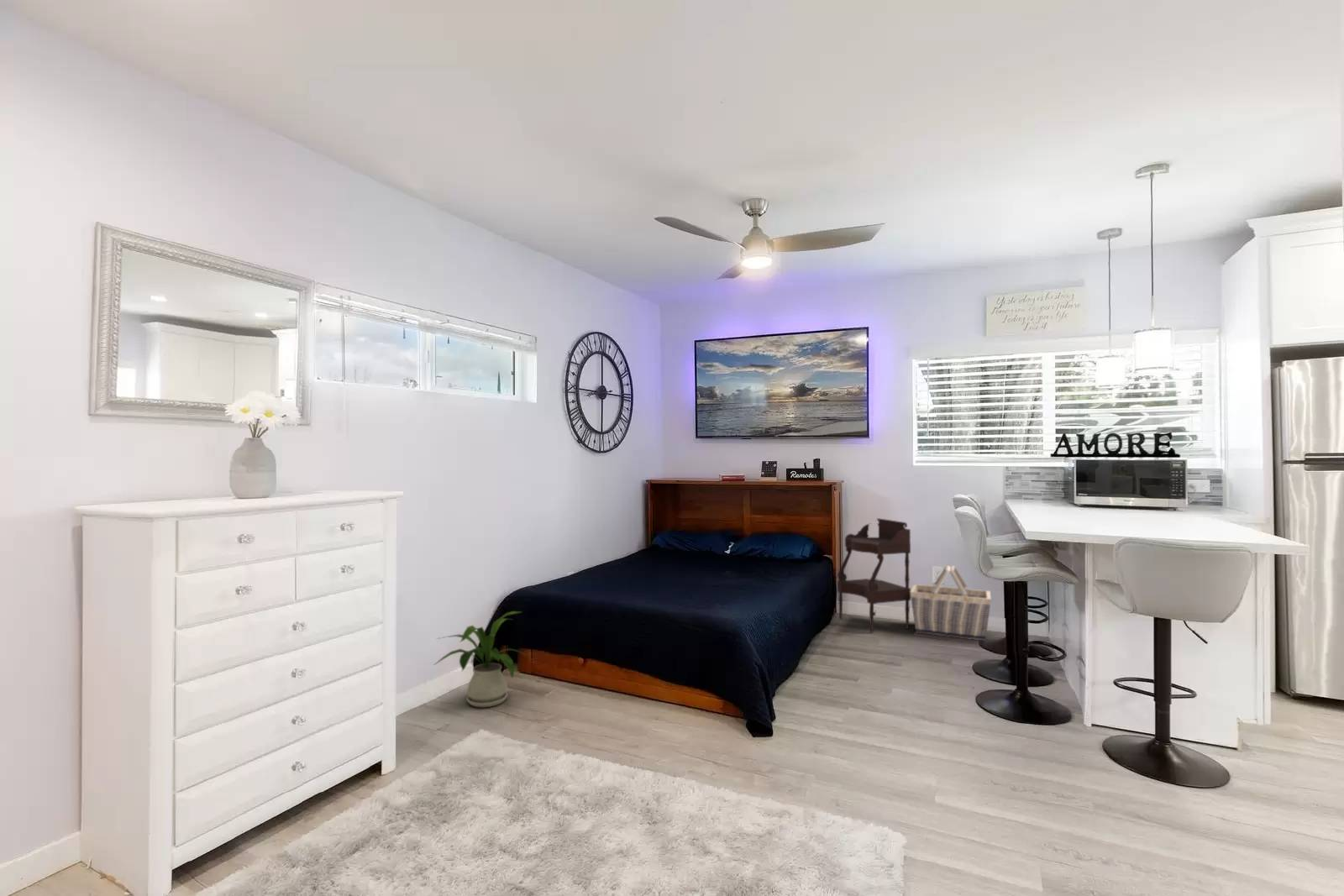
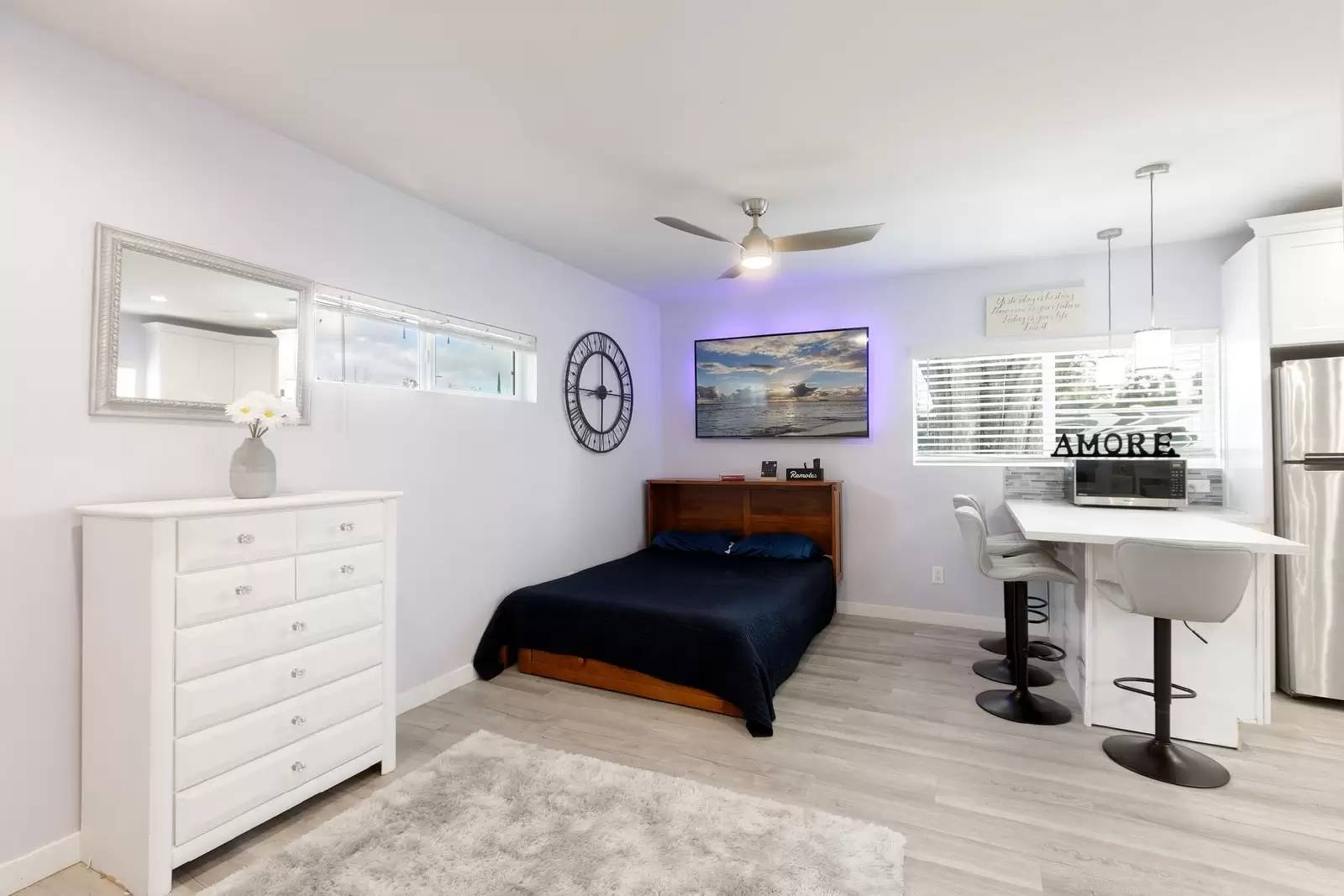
- basket [911,564,992,641]
- side table [837,517,911,633]
- house plant [433,610,534,708]
